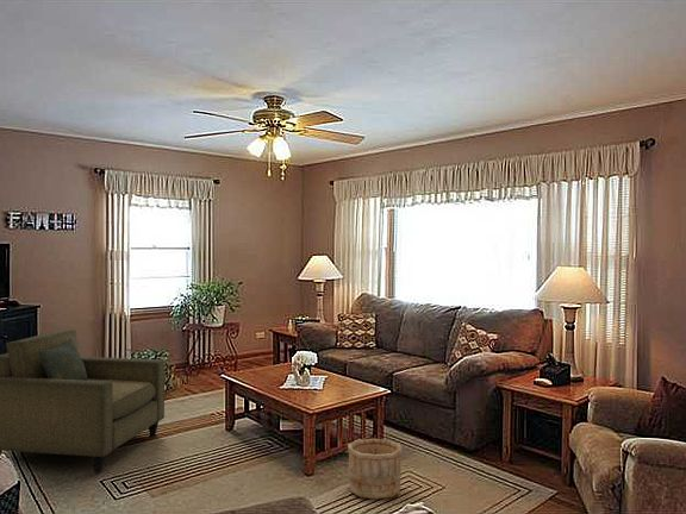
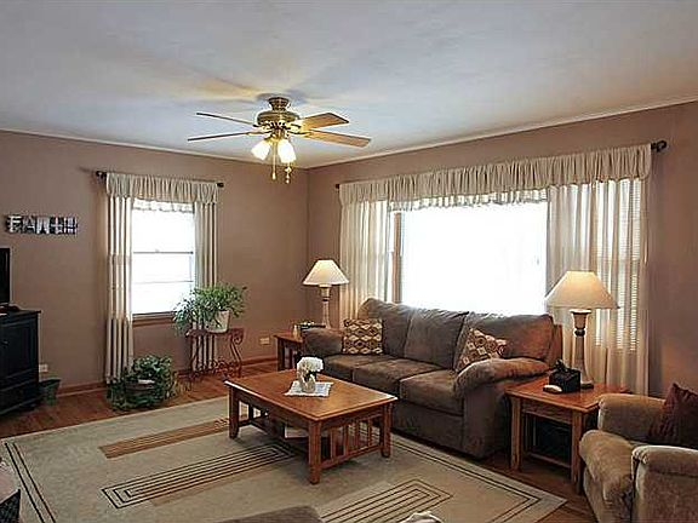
- wooden bucket [347,438,404,500]
- armchair [0,328,166,475]
